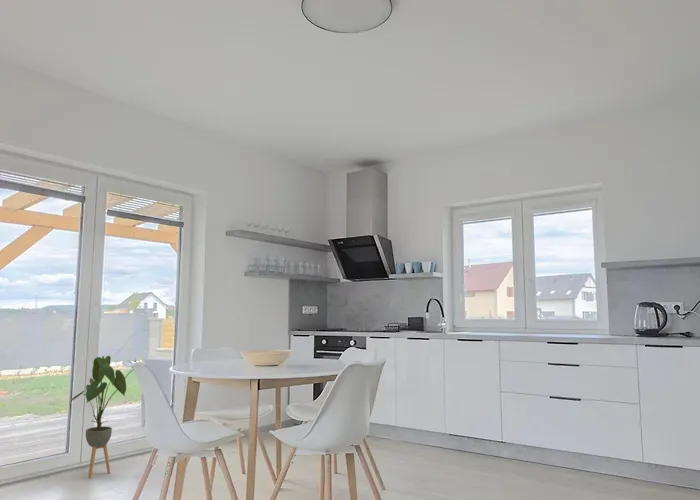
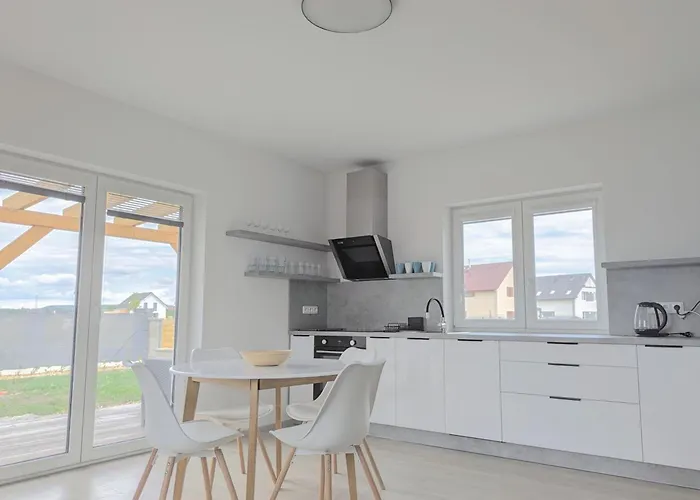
- house plant [69,355,137,479]
